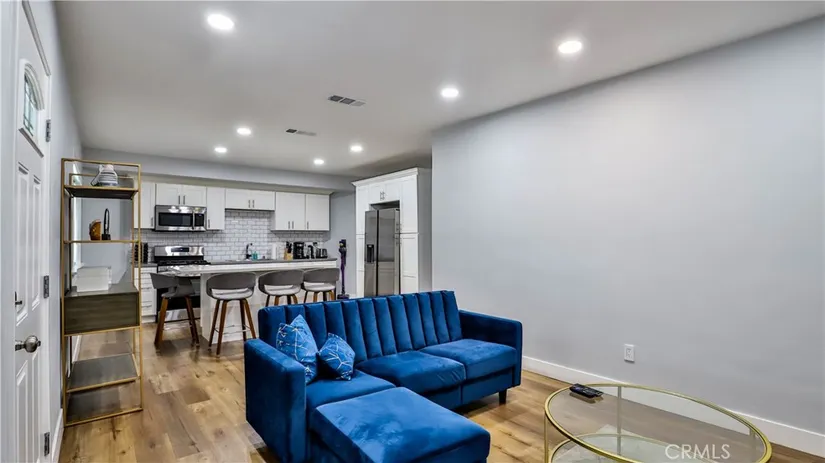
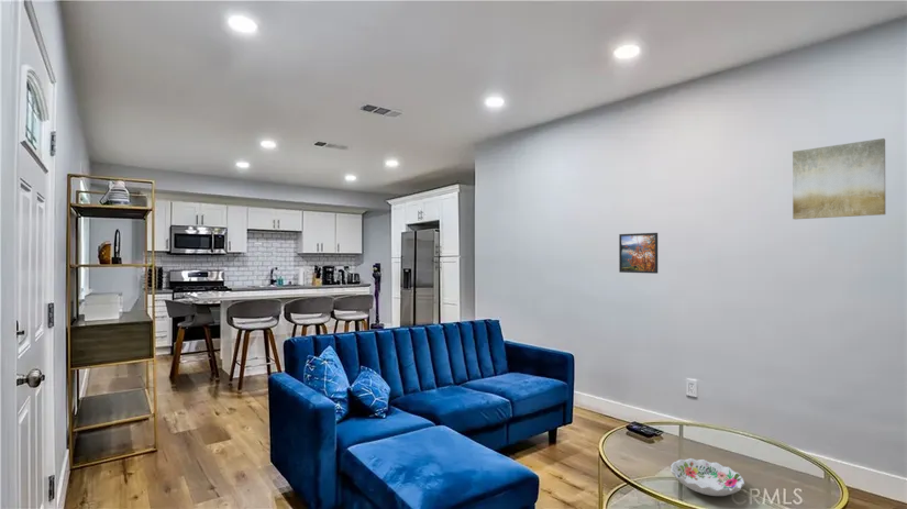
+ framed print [618,232,659,275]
+ decorative bowl [670,457,745,497]
+ wall art [792,137,886,220]
